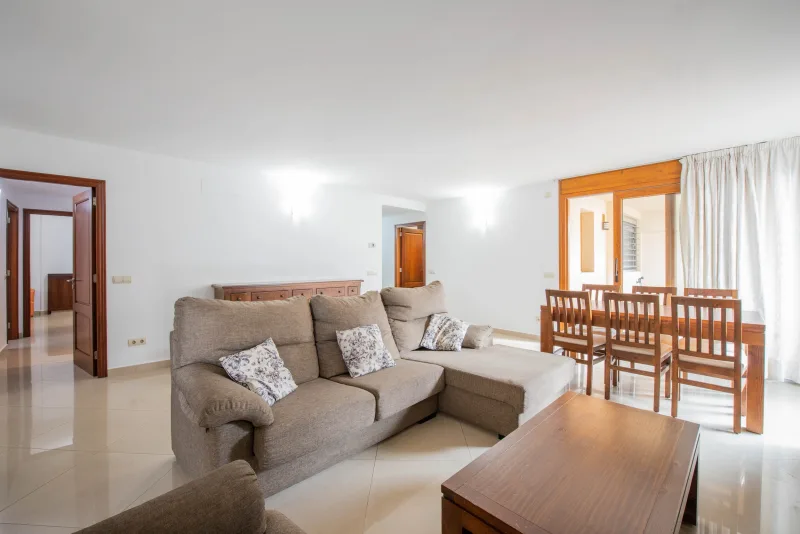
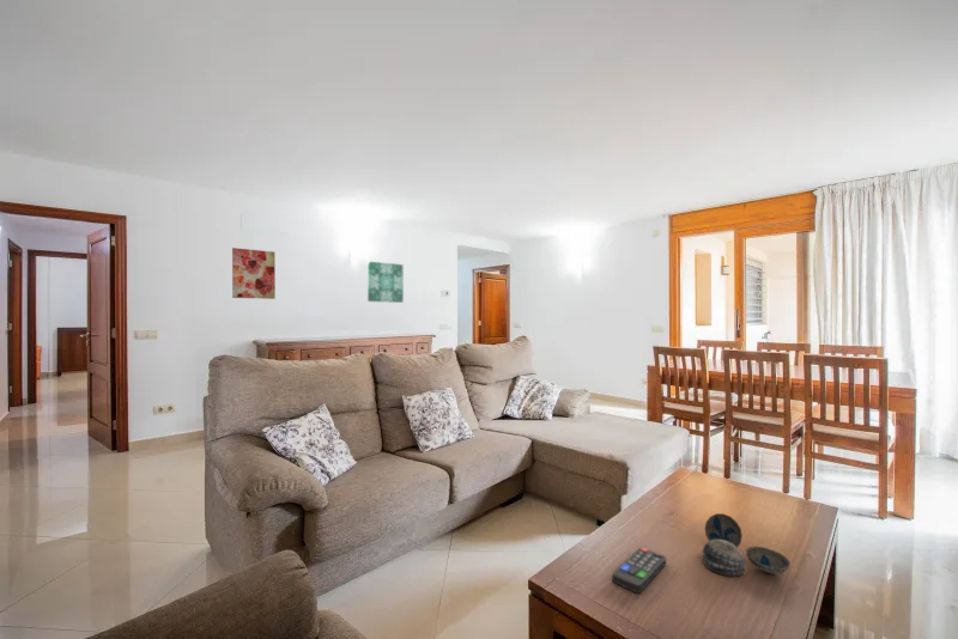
+ remote control [611,546,667,595]
+ decorative bowl [701,512,792,578]
+ wall art [366,261,405,304]
+ wall art [231,247,277,300]
